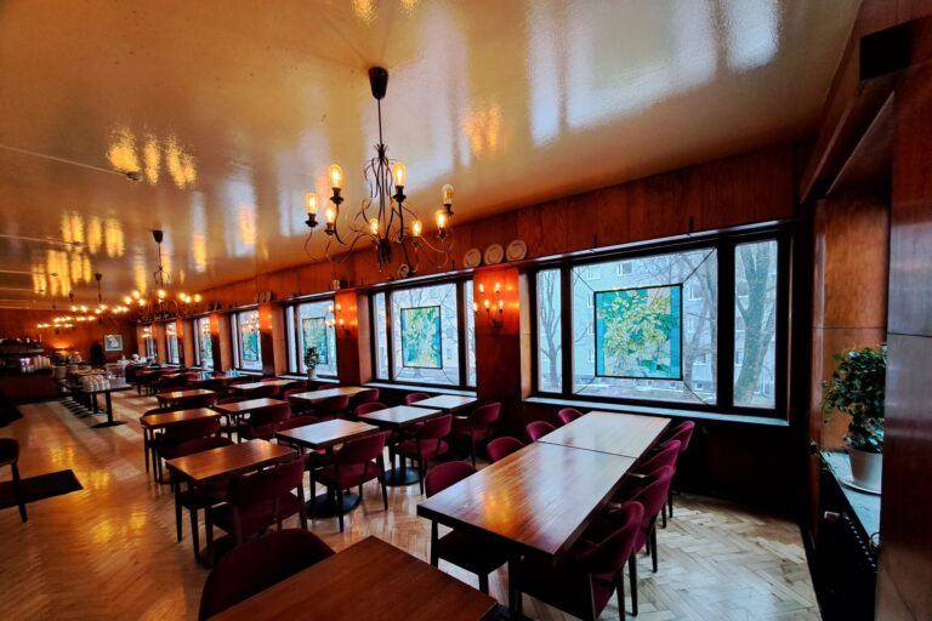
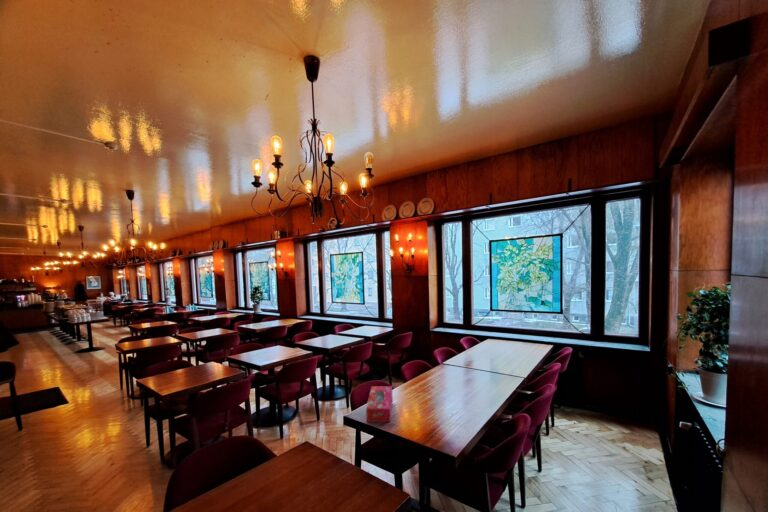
+ tissue box [365,385,394,423]
